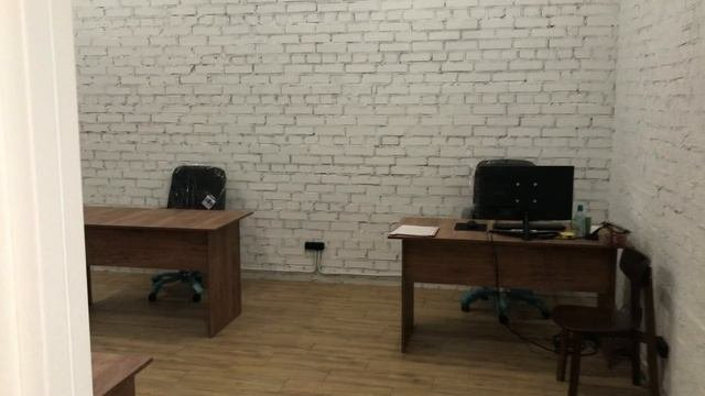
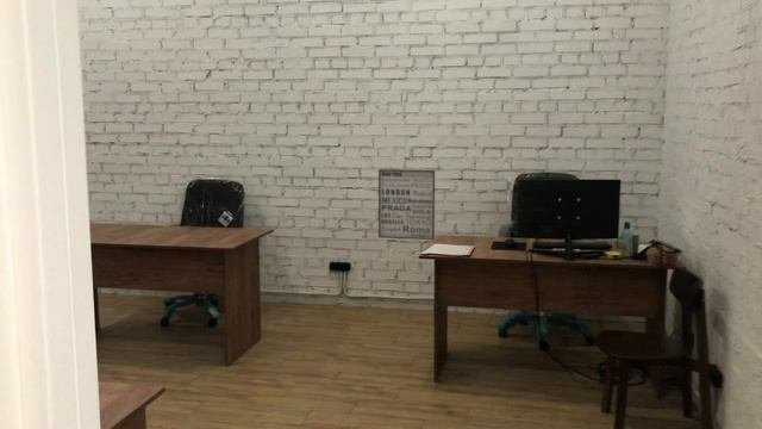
+ wall art [377,168,436,241]
